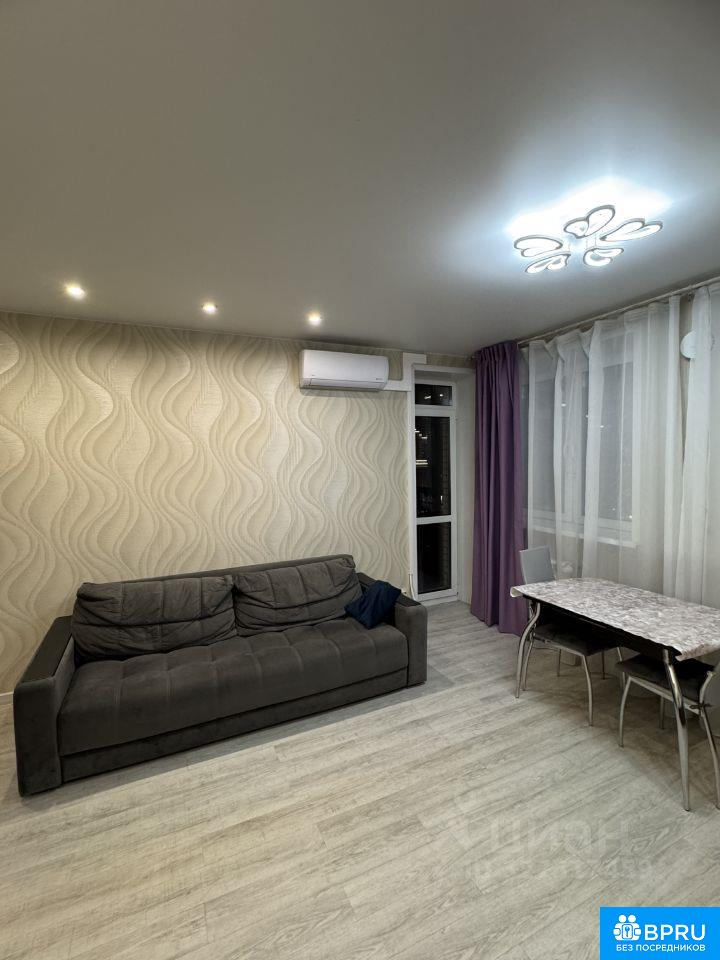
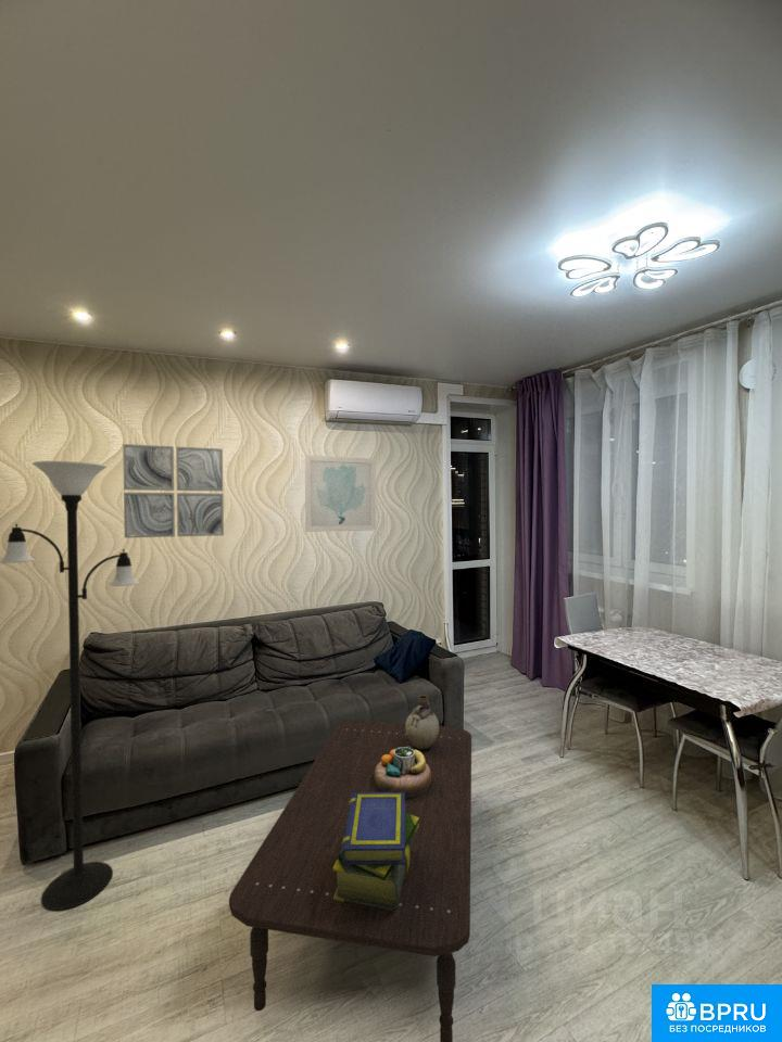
+ coffee table [228,719,472,1042]
+ decorative bowl [374,747,431,798]
+ floor lamp [0,460,140,911]
+ vase [405,694,440,749]
+ stack of books [333,792,419,911]
+ wall art [122,443,225,539]
+ wall art [304,455,377,533]
